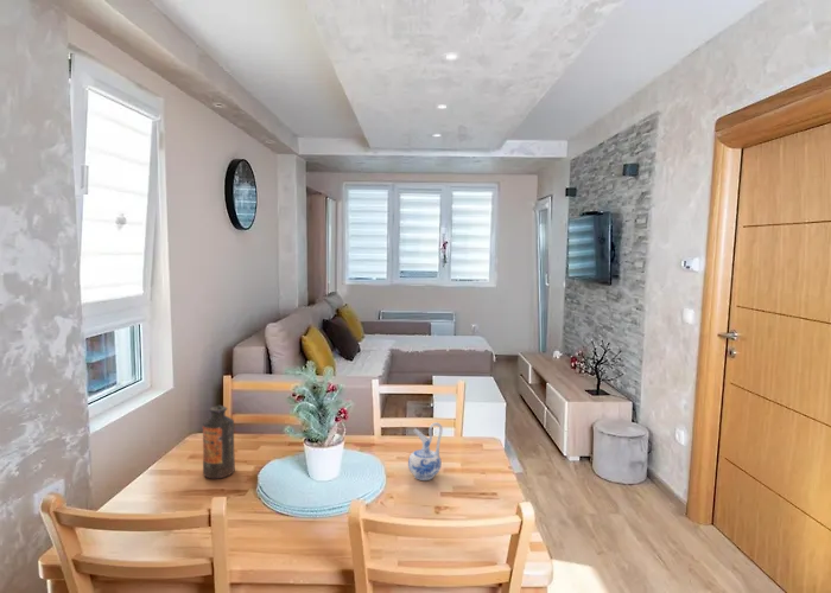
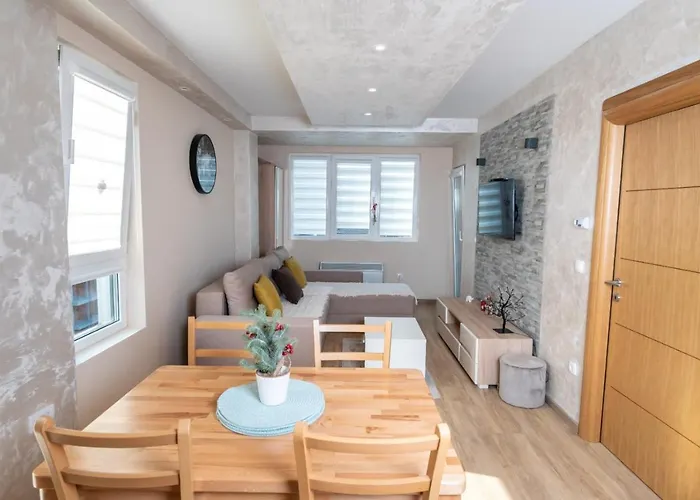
- ceramic pitcher [407,421,444,482]
- bottle [202,404,236,479]
